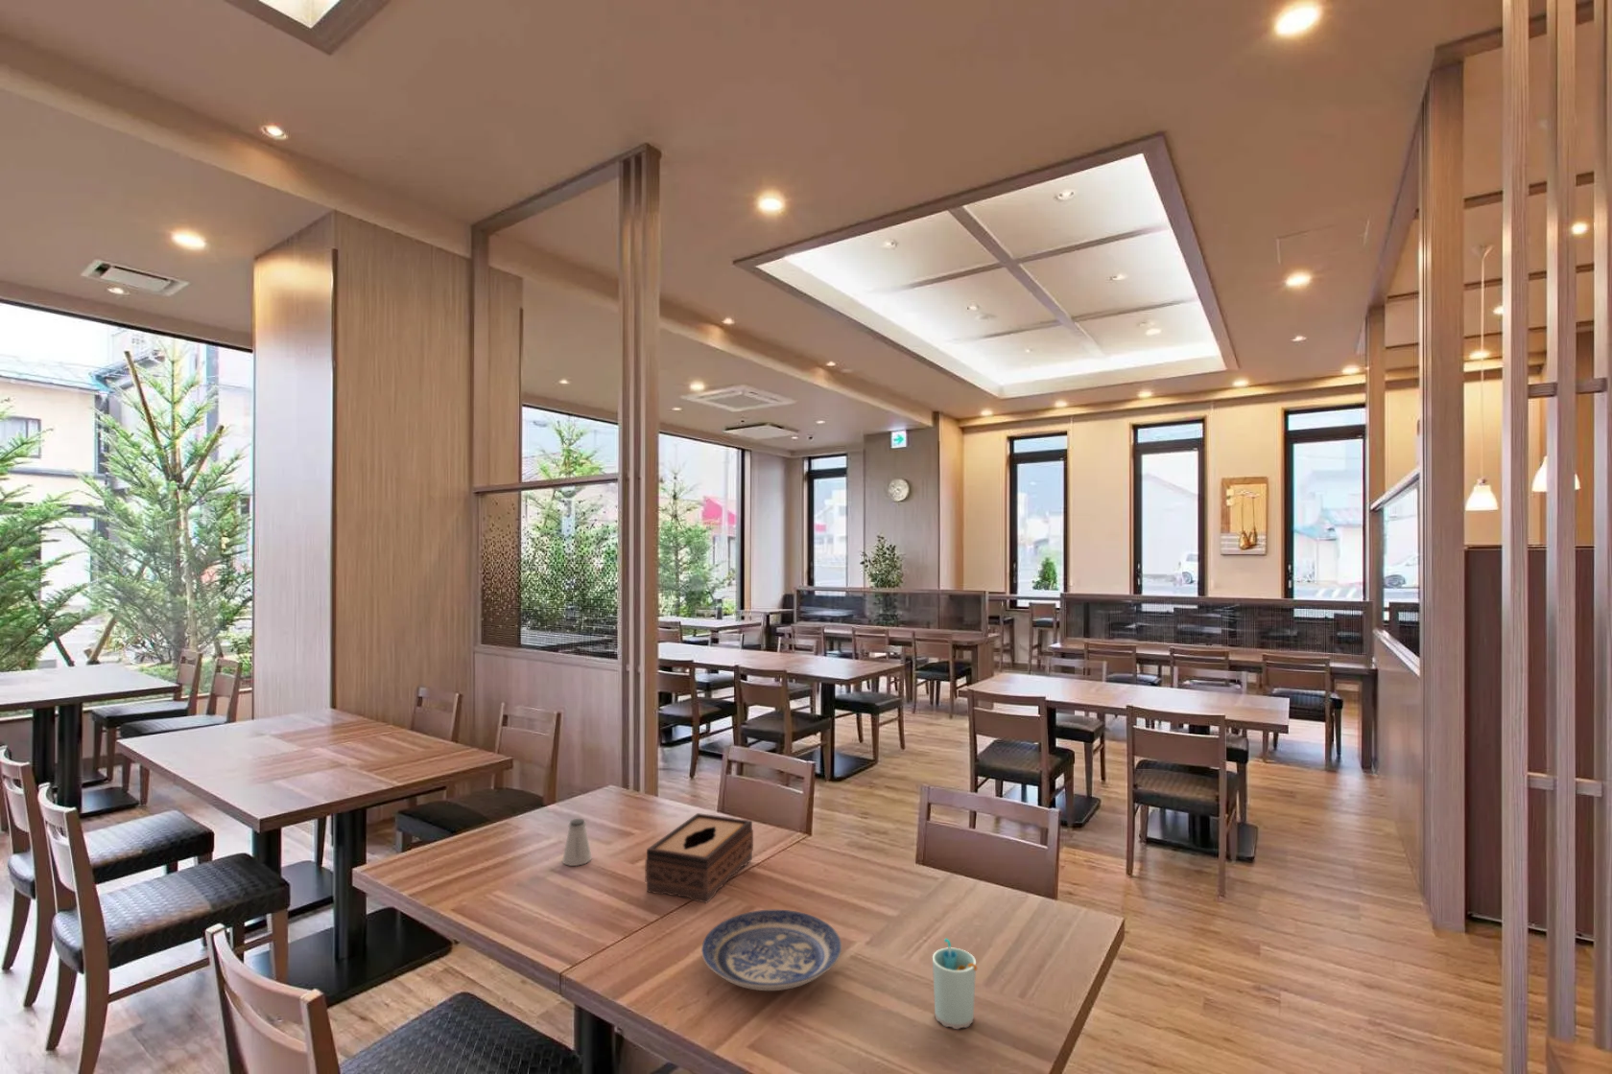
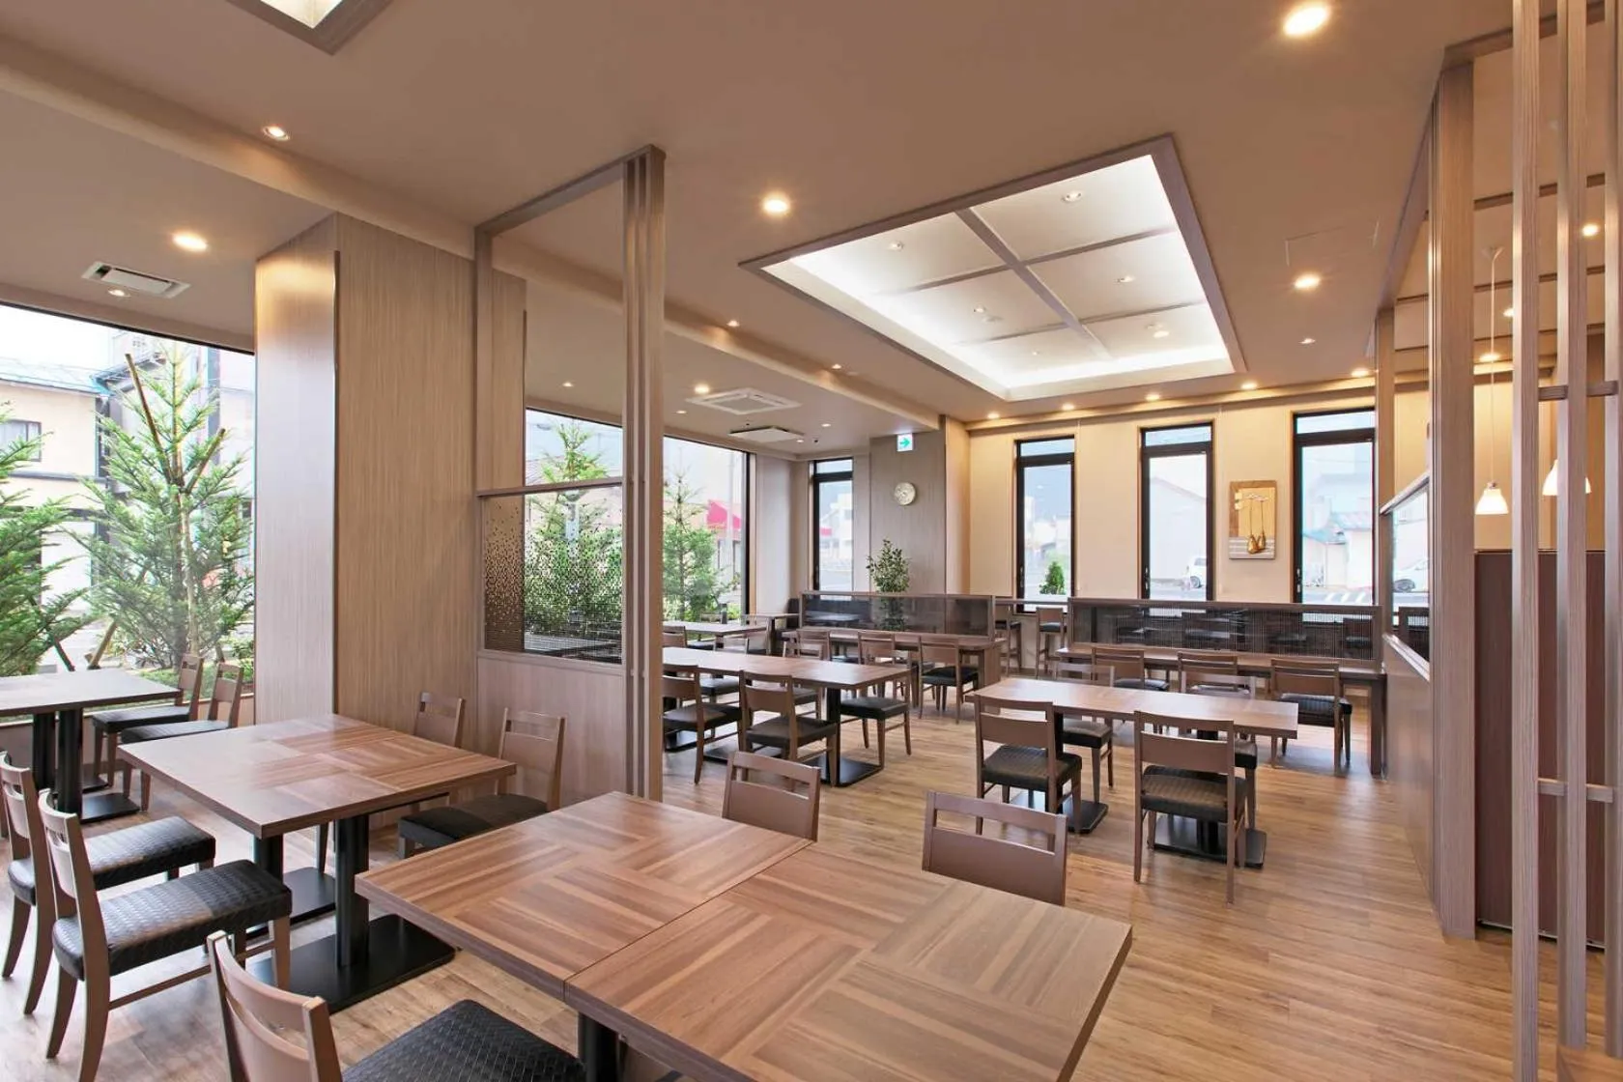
- cup [932,937,978,1030]
- plate [700,909,842,991]
- tissue box [645,813,754,904]
- saltshaker [561,817,593,867]
